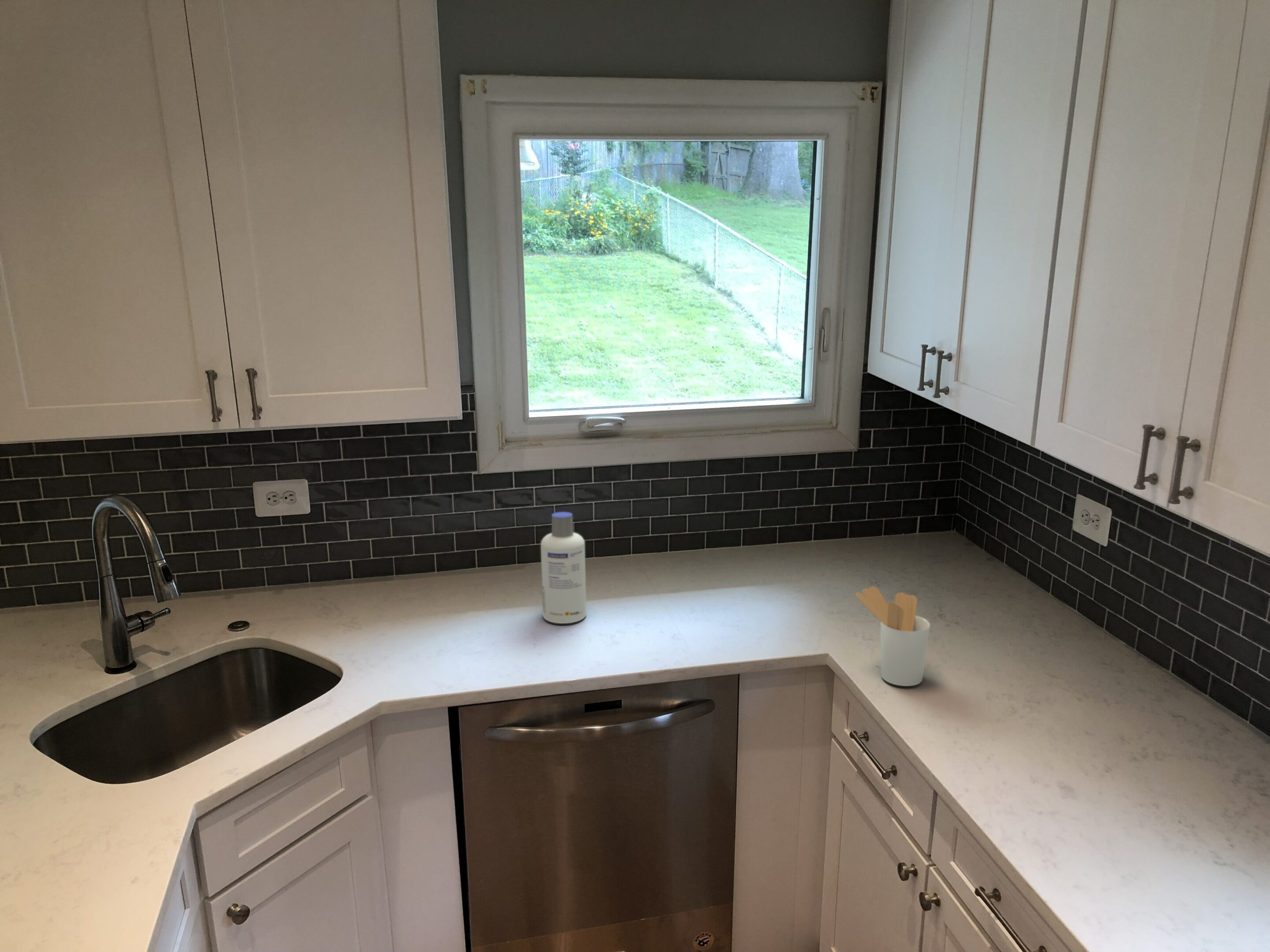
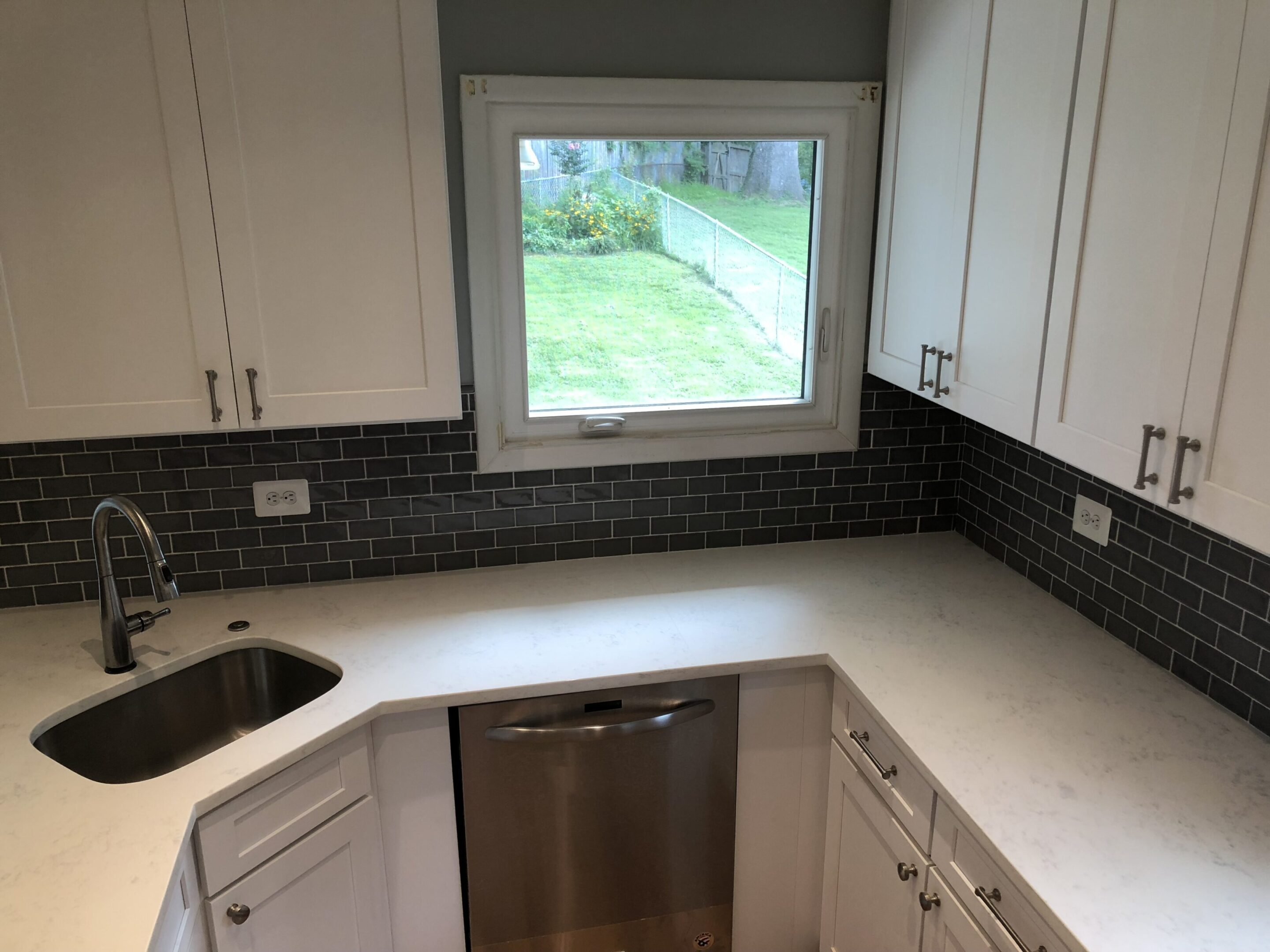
- screw cap bottle [540,511,586,624]
- utensil holder [855,586,930,687]
